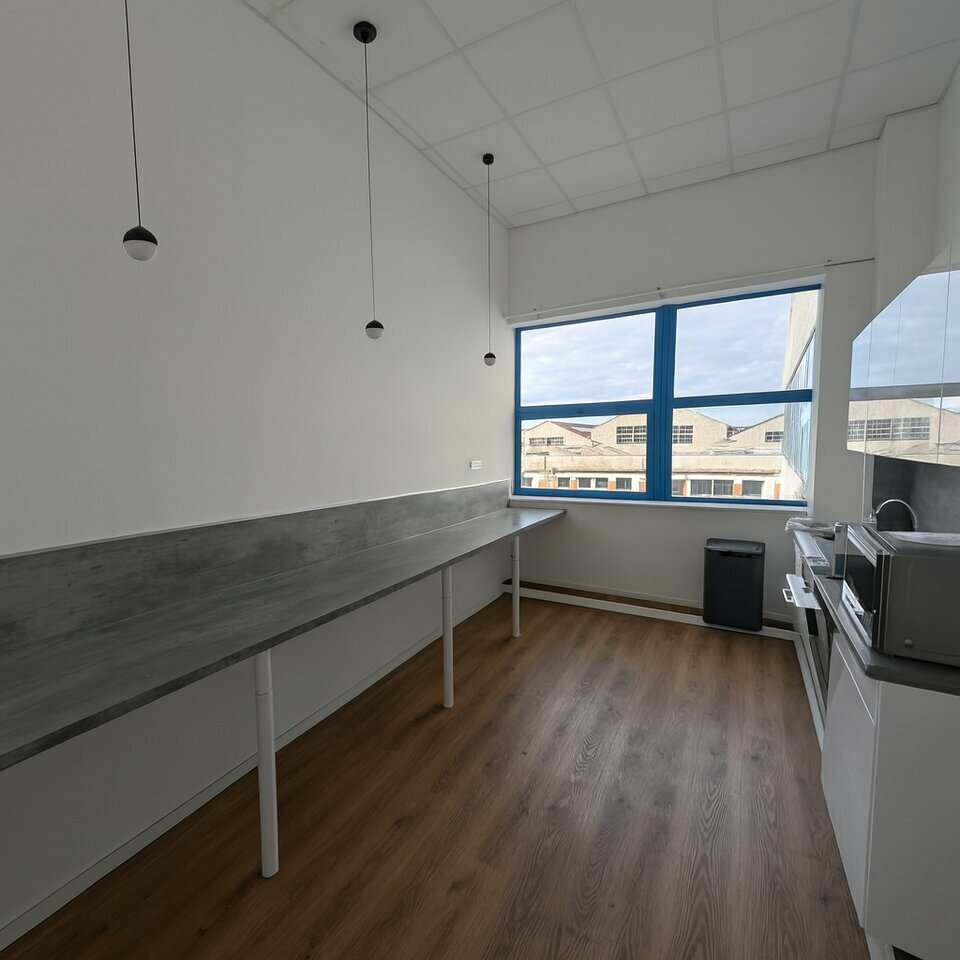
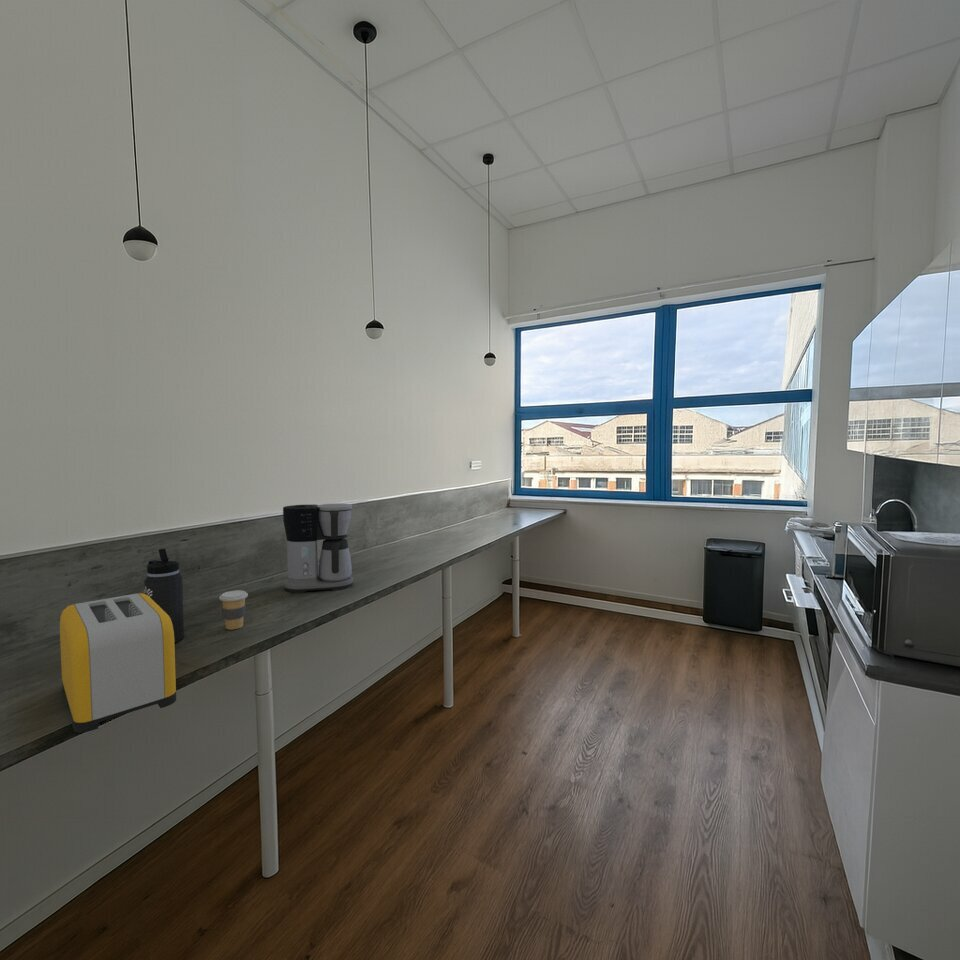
+ toaster [59,592,177,734]
+ coffee maker [282,502,354,594]
+ coffee cup [218,589,249,631]
+ thermos bottle [143,548,185,644]
